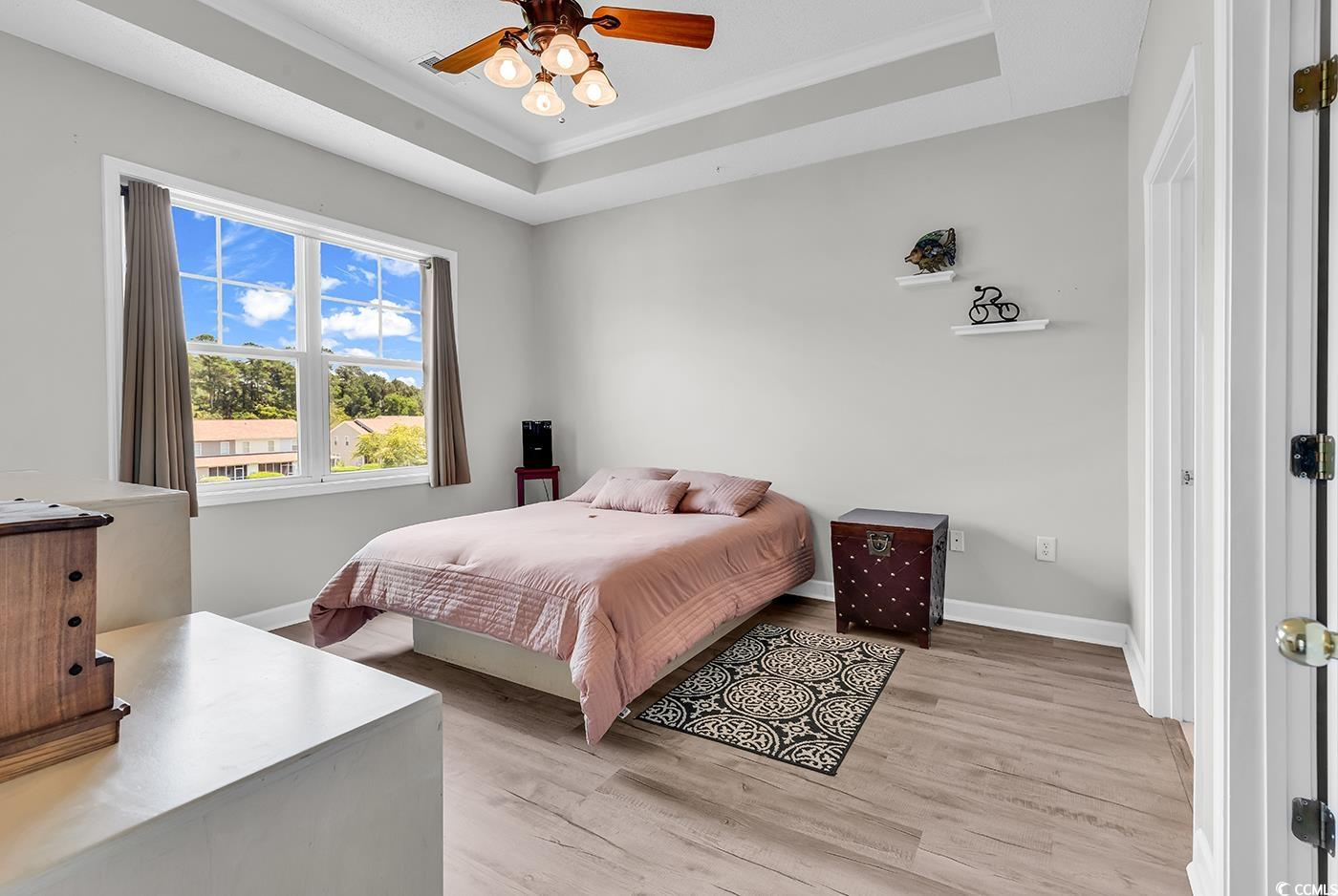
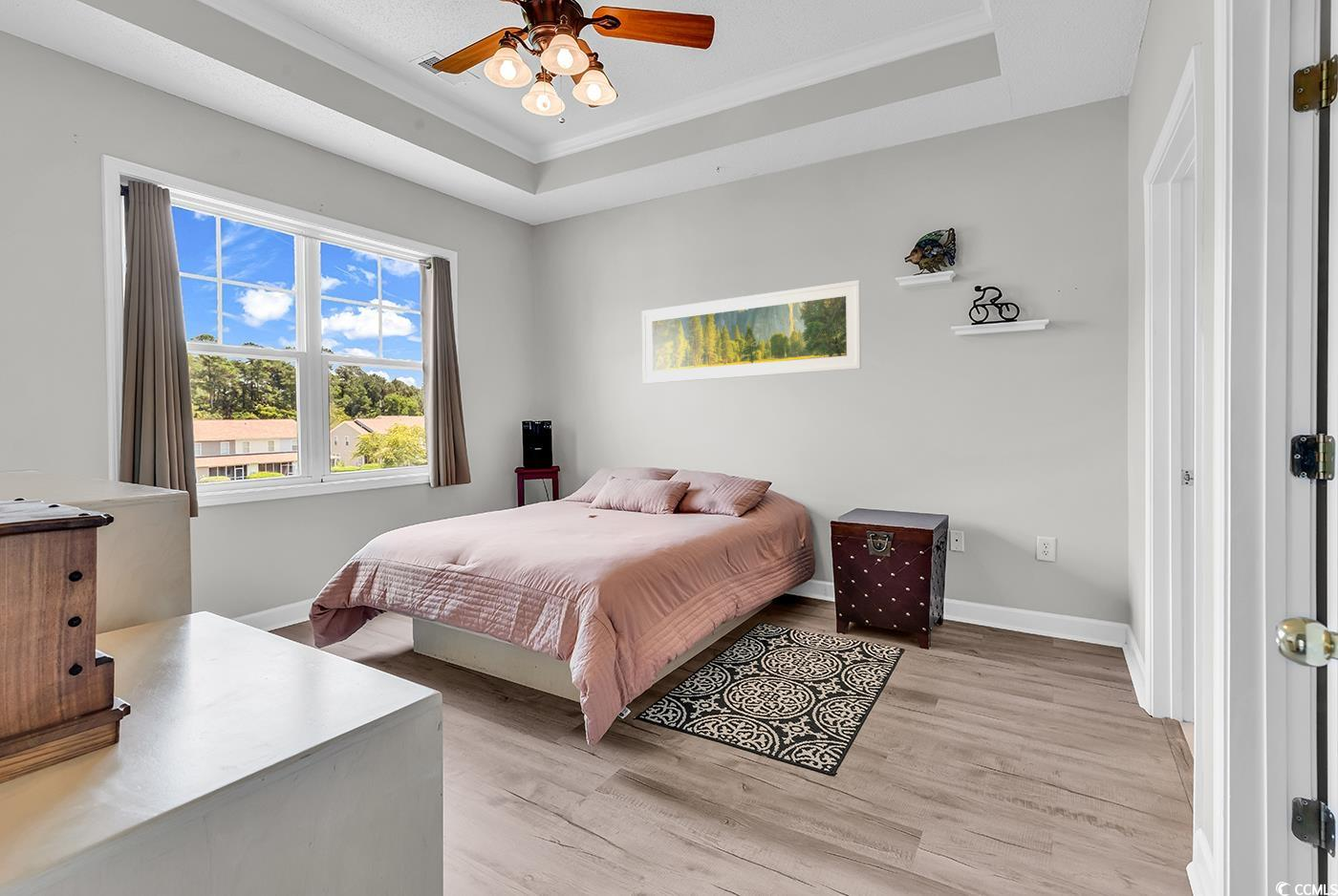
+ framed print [641,280,862,385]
